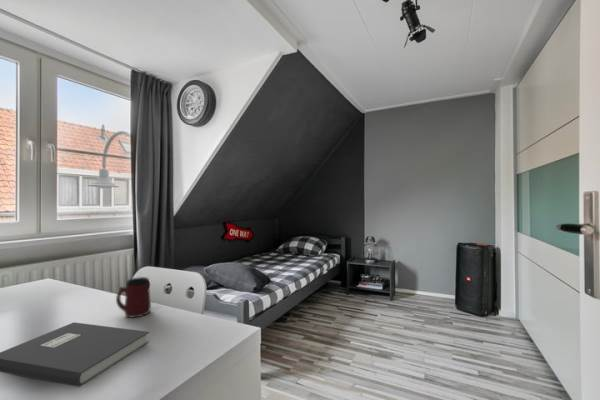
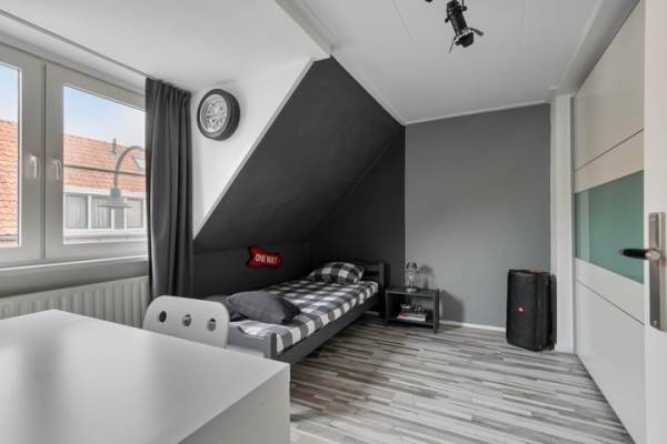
- mug [115,276,152,319]
- book [0,322,150,388]
